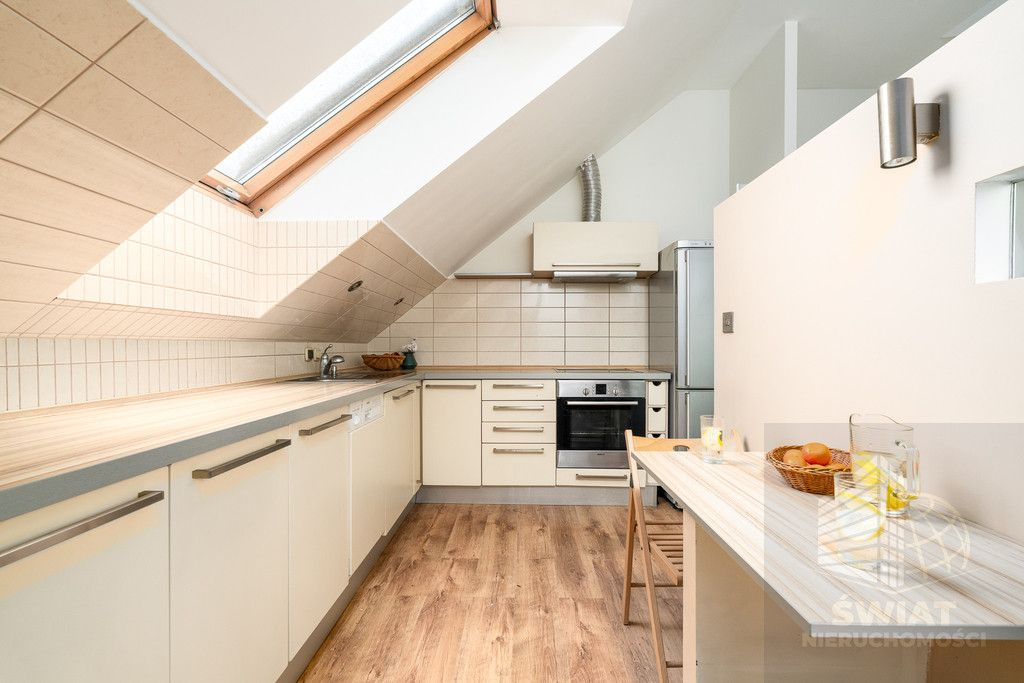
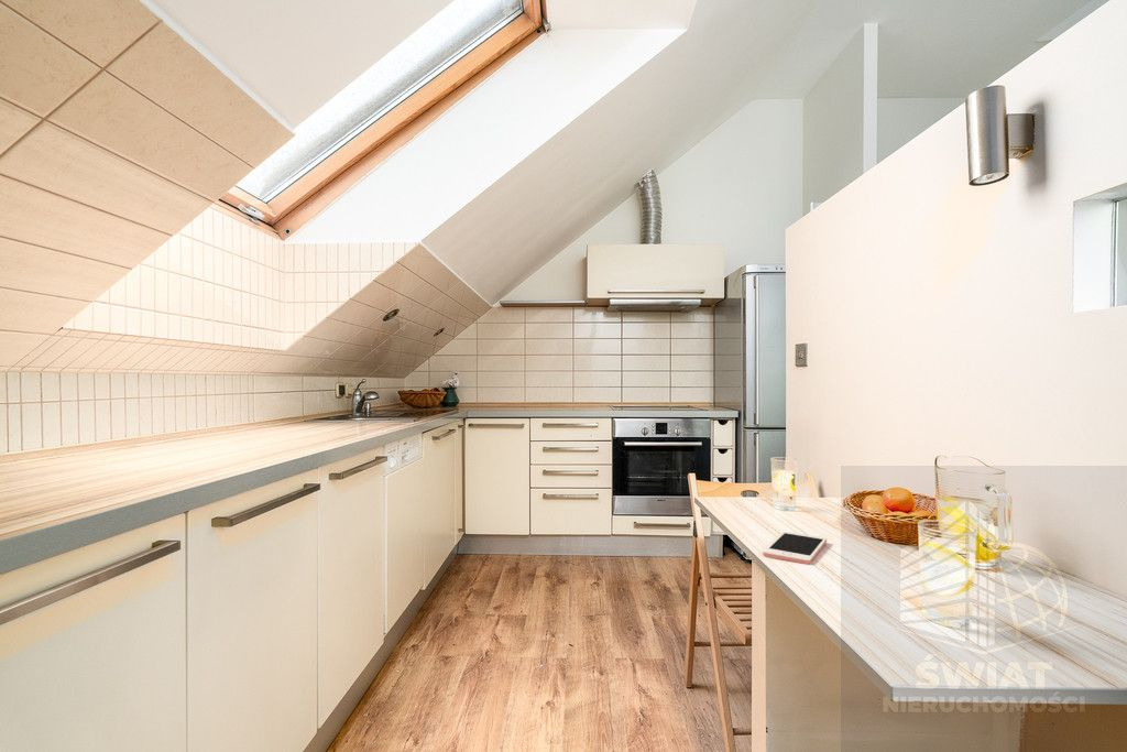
+ cell phone [762,531,828,565]
